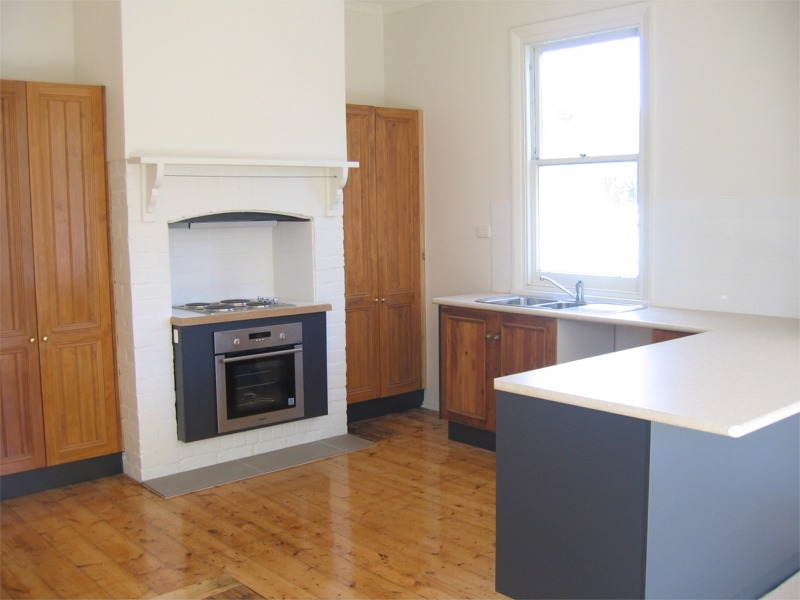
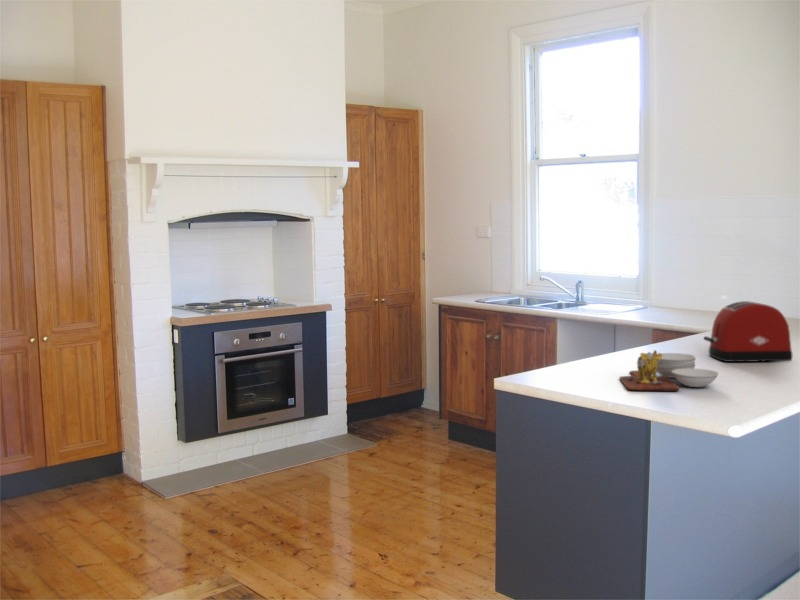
+ toaster [703,300,794,363]
+ cutting board [619,349,720,391]
